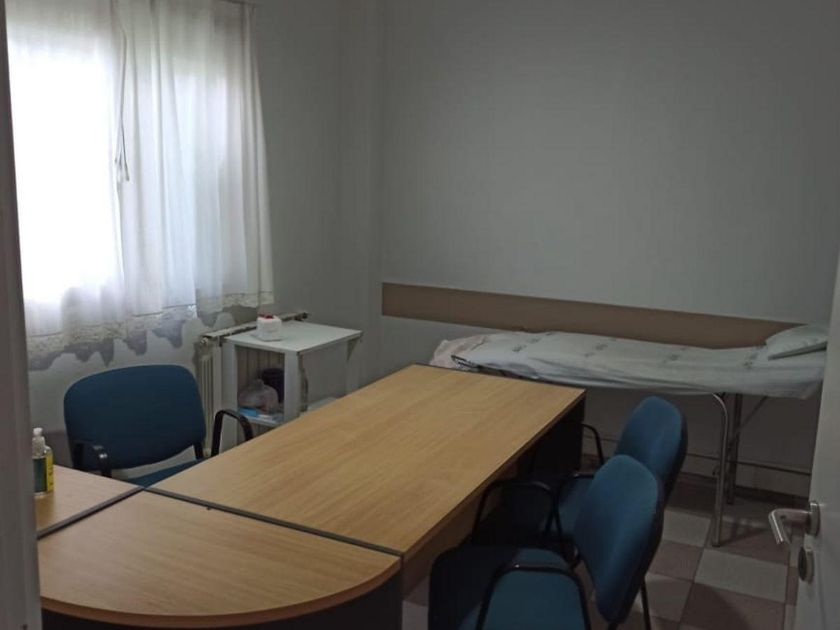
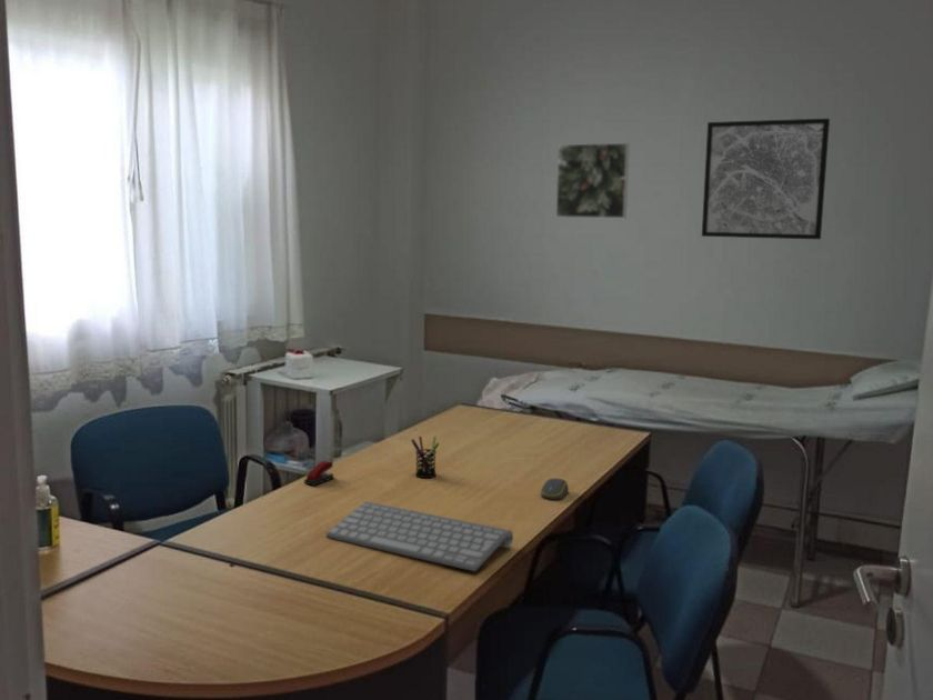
+ computer mouse [540,478,570,500]
+ stapler [303,460,334,487]
+ wall art [701,118,831,240]
+ pen holder [410,436,440,479]
+ computer keyboard [324,500,514,572]
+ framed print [555,142,631,219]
